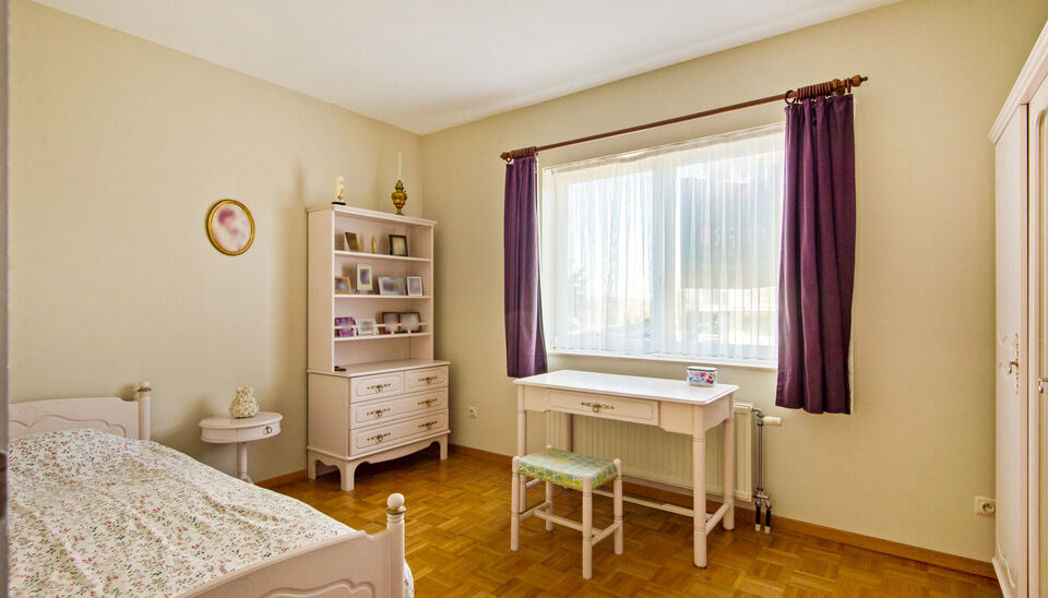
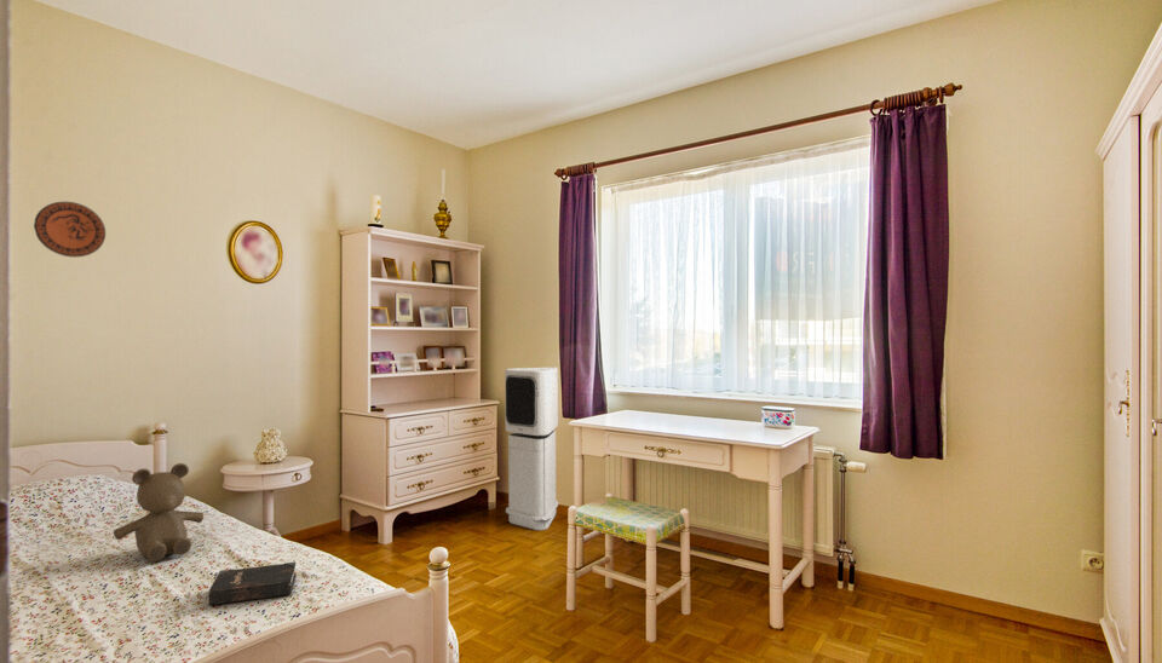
+ hardback book [207,560,297,606]
+ decorative plate [33,201,107,259]
+ air purifier [504,367,559,531]
+ teddy bear [113,462,205,563]
